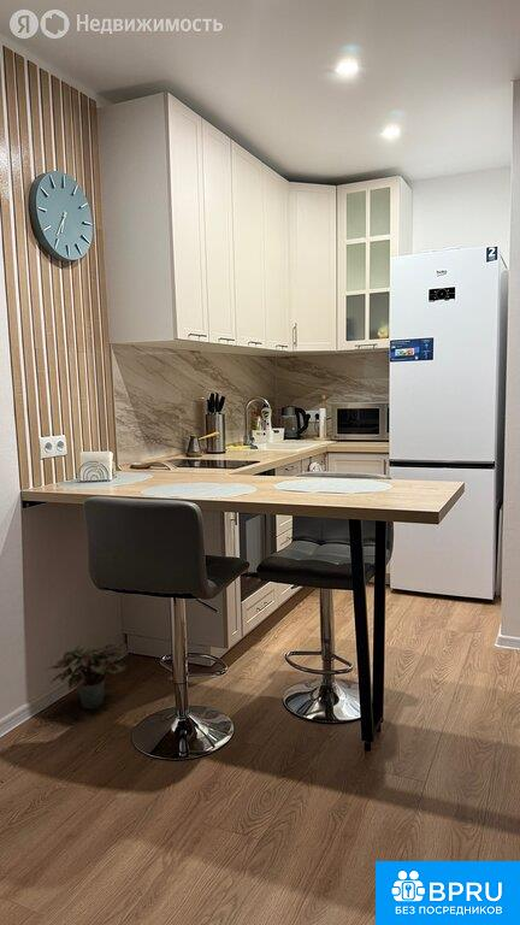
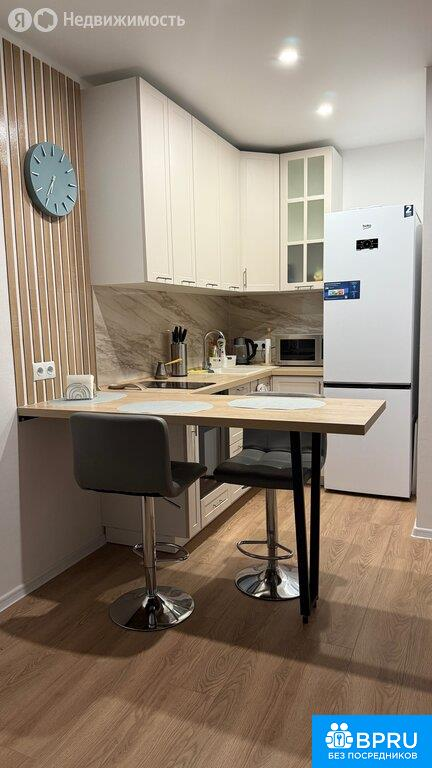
- potted plant [46,643,129,709]
